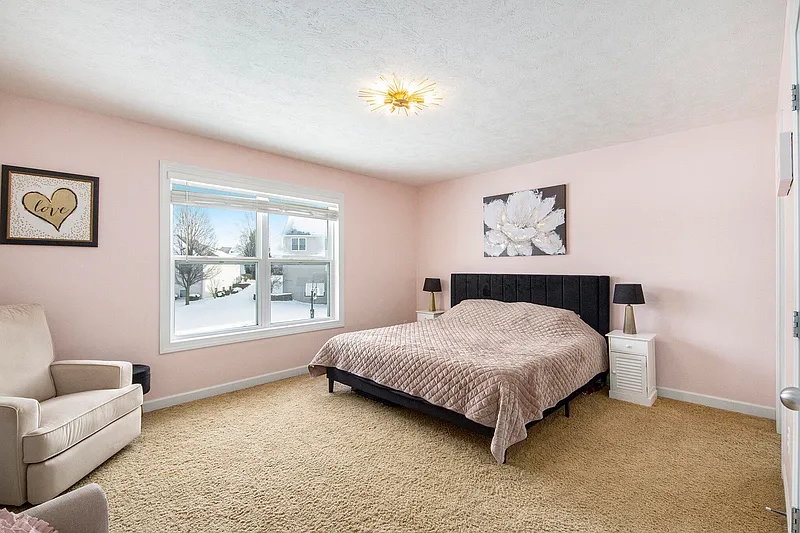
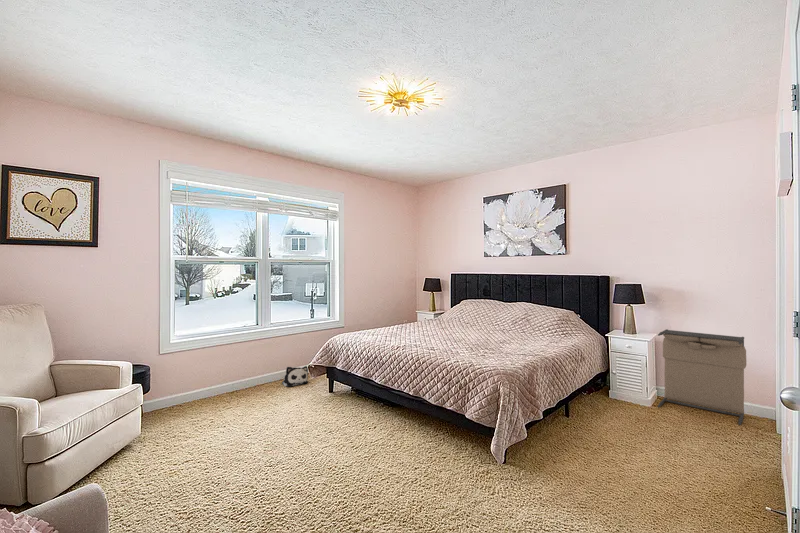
+ plush toy [281,365,309,388]
+ laundry hamper [657,328,747,426]
